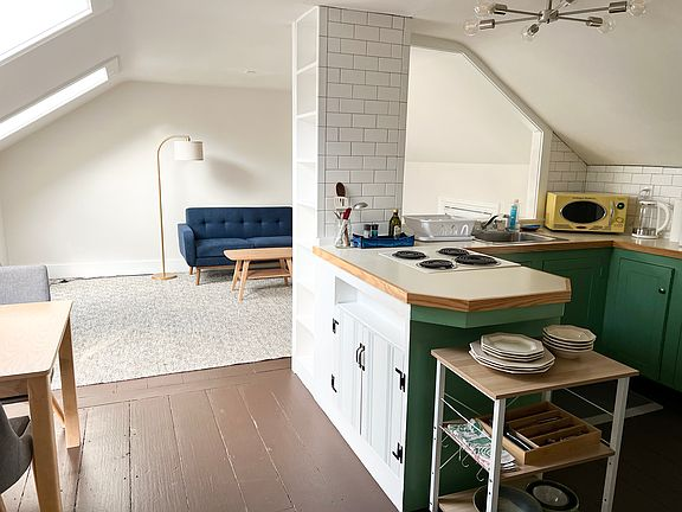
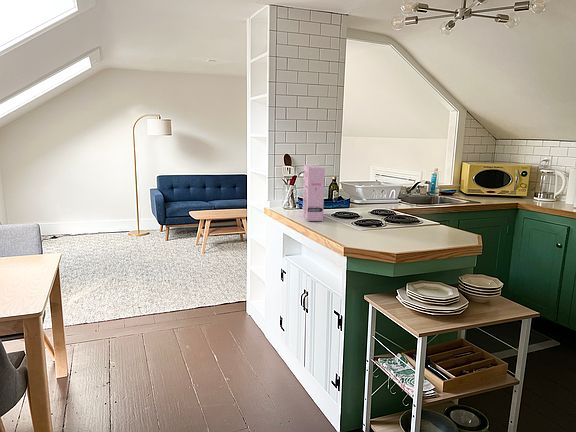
+ cereal box [302,164,326,222]
